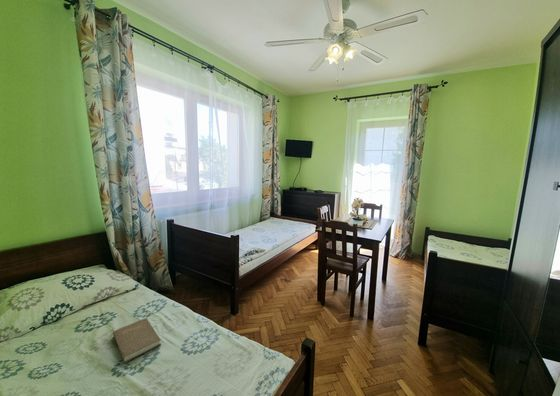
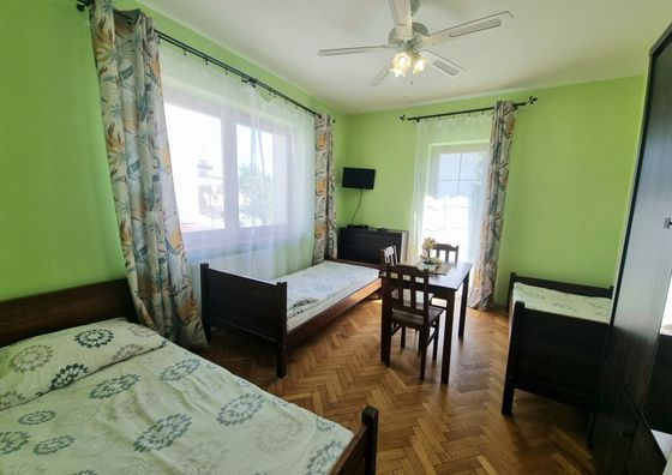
- book [112,317,162,363]
